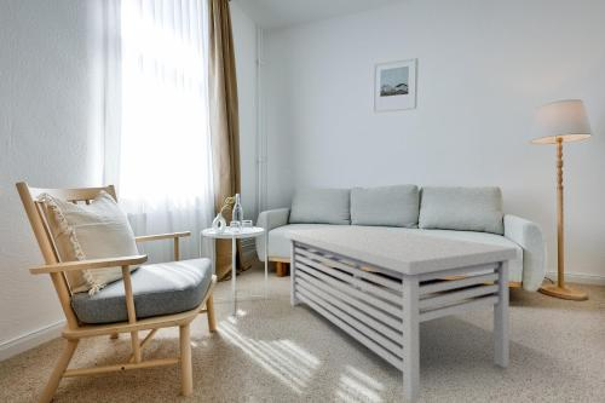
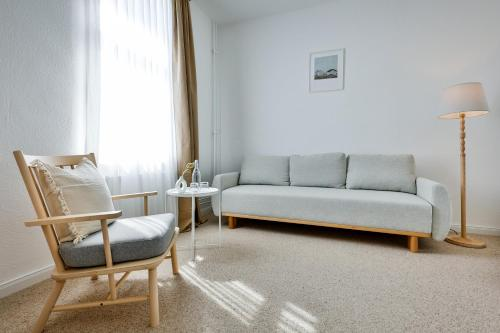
- coffee table [283,225,518,403]
